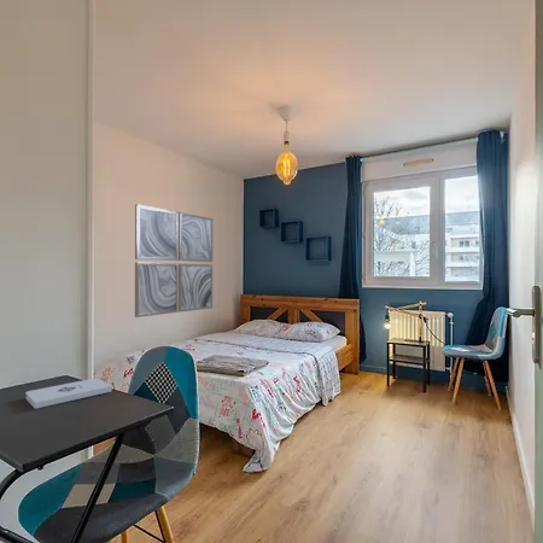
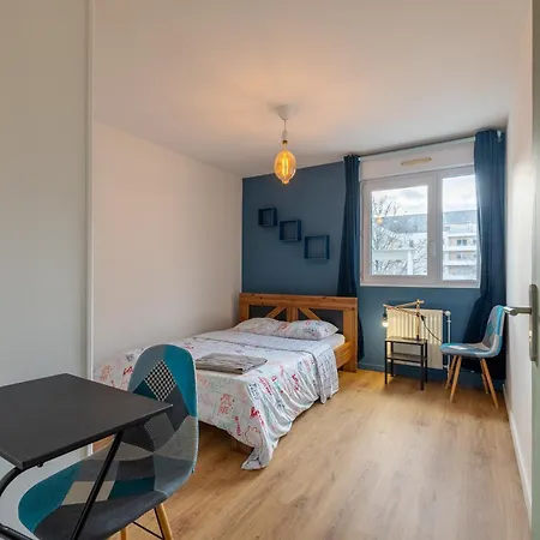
- wall art [134,203,214,319]
- notepad [24,378,113,410]
